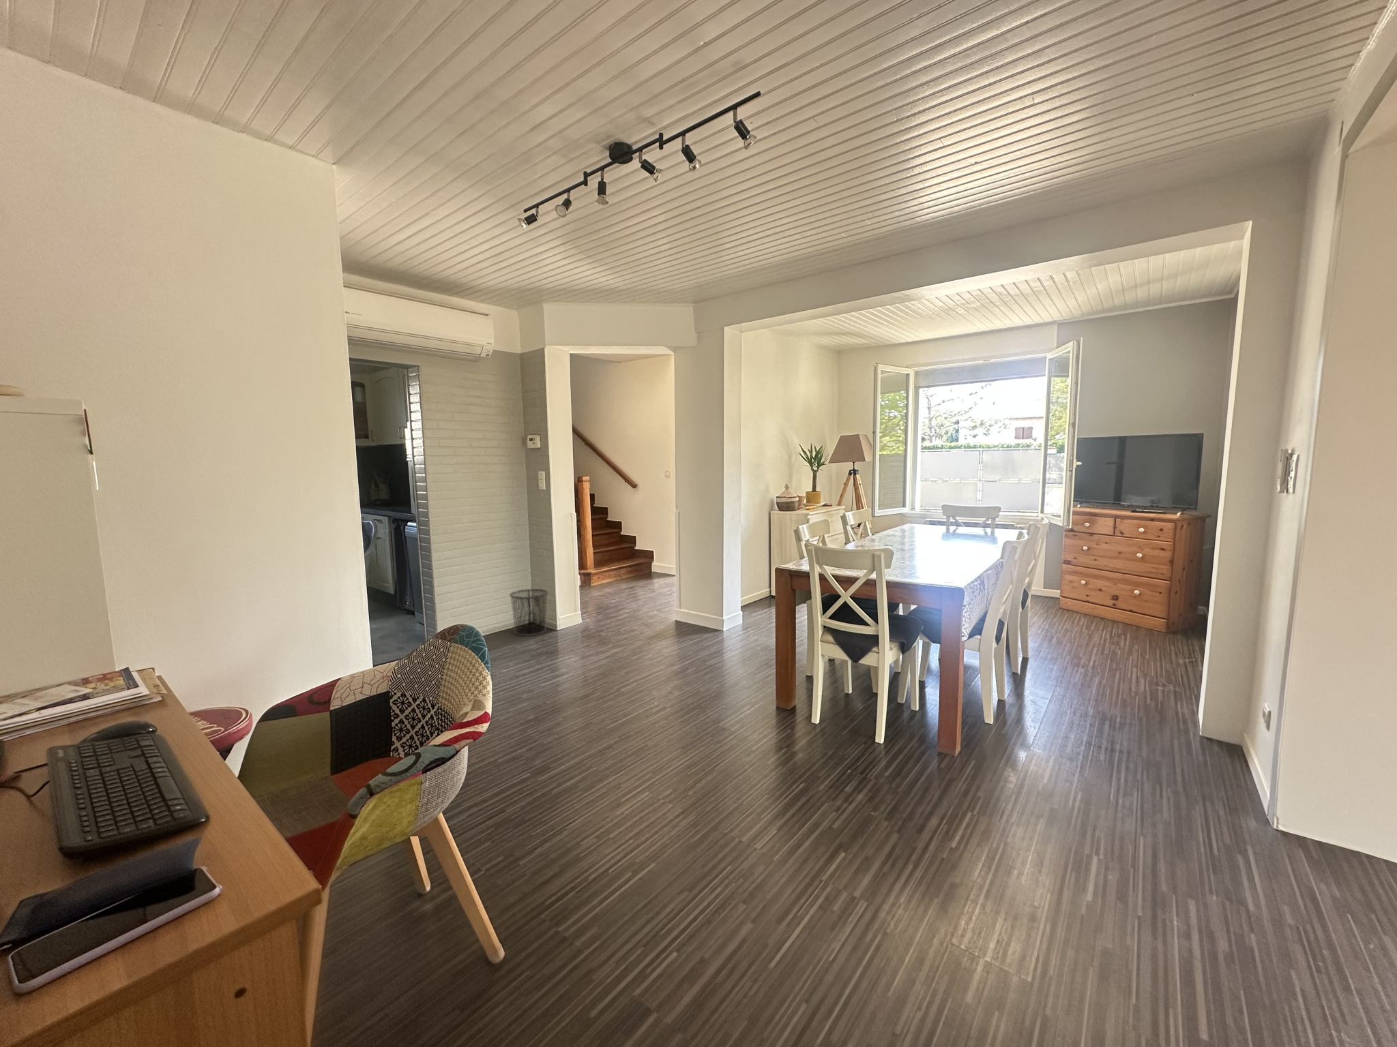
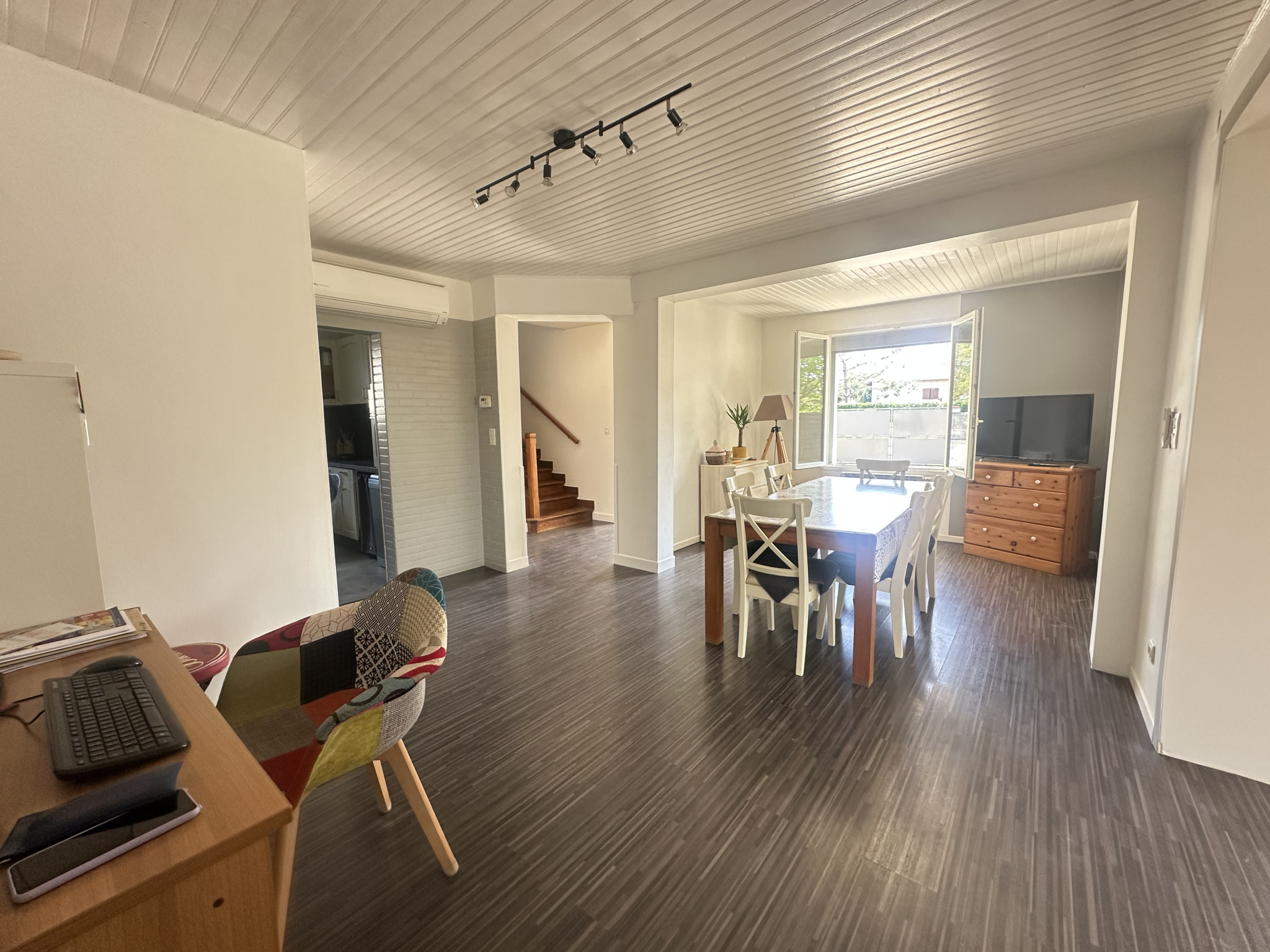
- waste bin [509,588,549,637]
